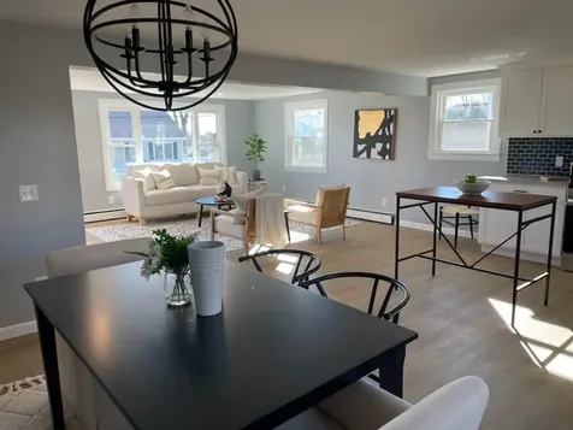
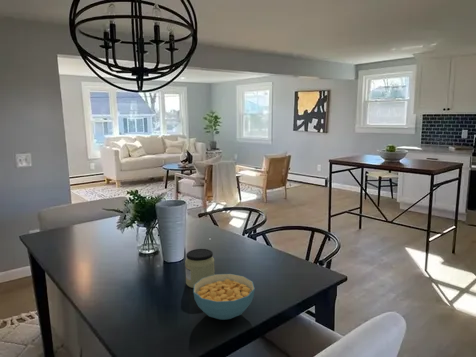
+ cereal bowl [192,273,256,321]
+ jar [184,248,216,289]
